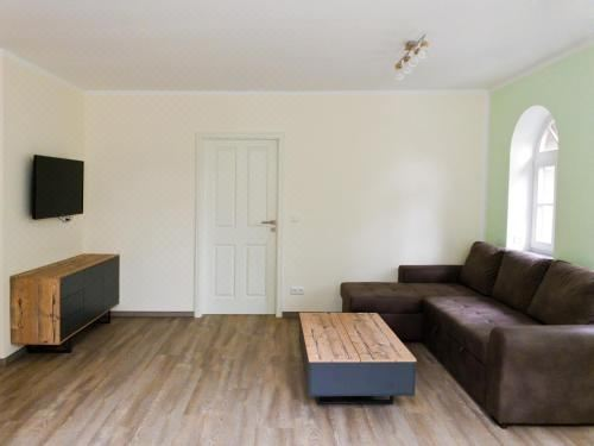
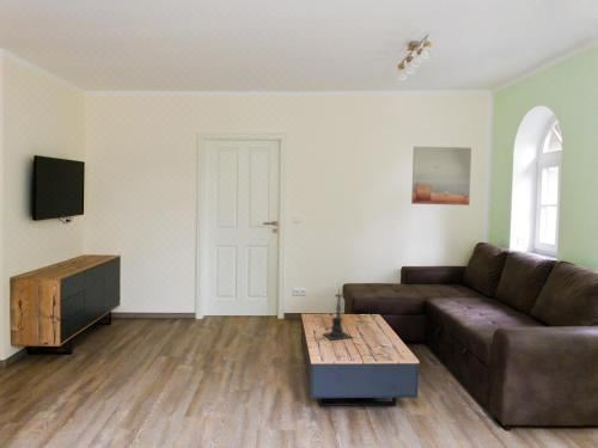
+ candle holder [322,290,354,340]
+ wall art [410,146,472,207]
